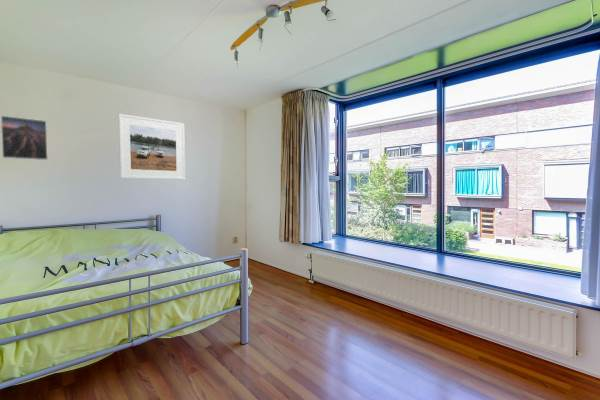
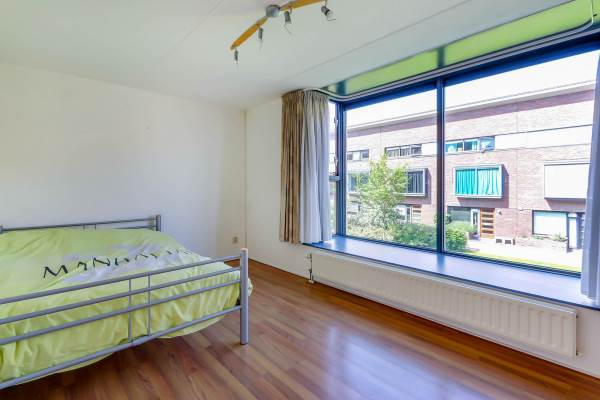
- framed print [0,115,49,161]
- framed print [118,113,186,180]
